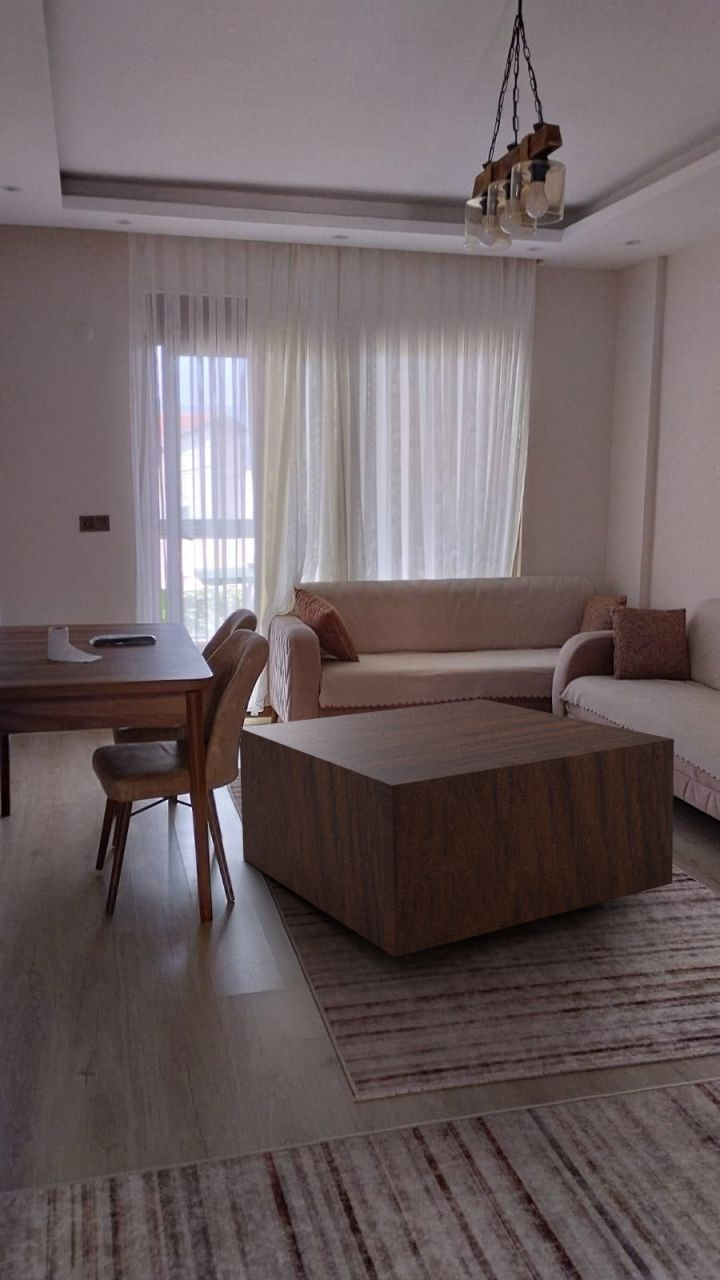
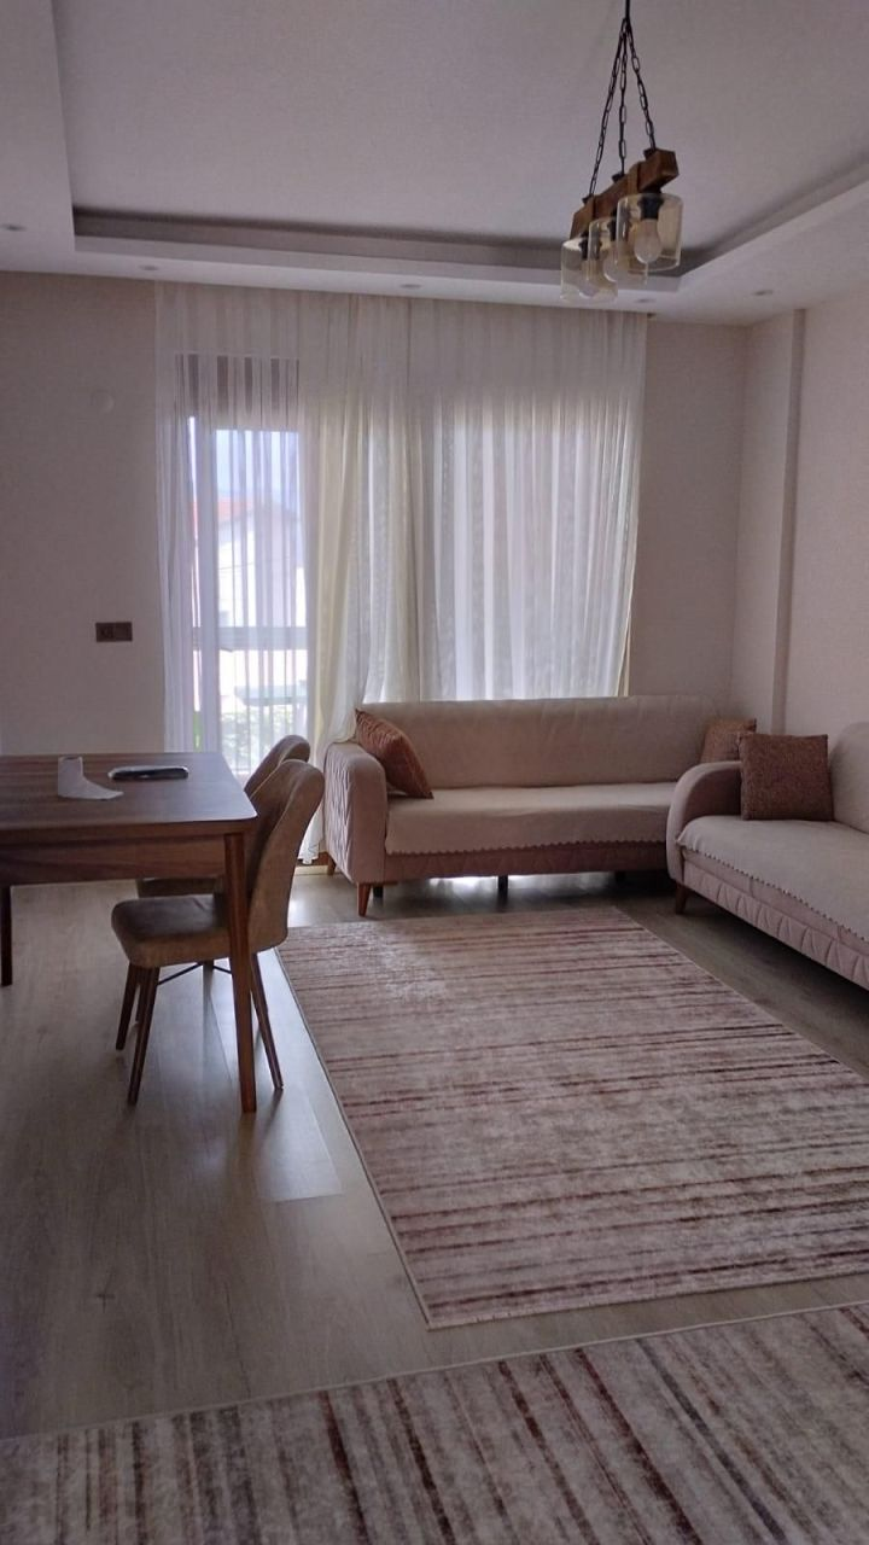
- coffee table [239,698,675,958]
